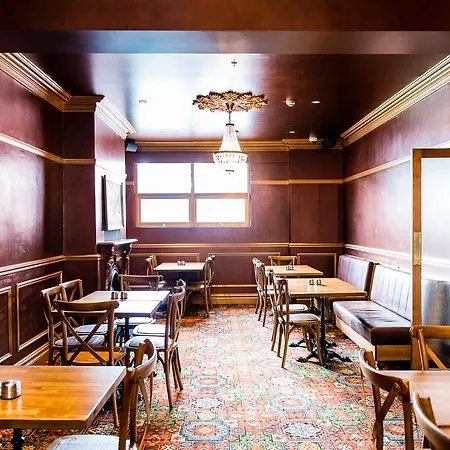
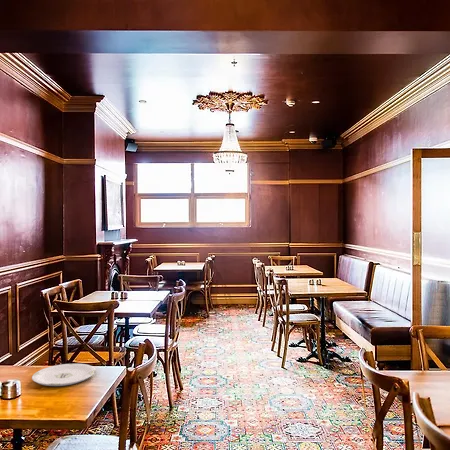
+ plate [31,363,96,387]
